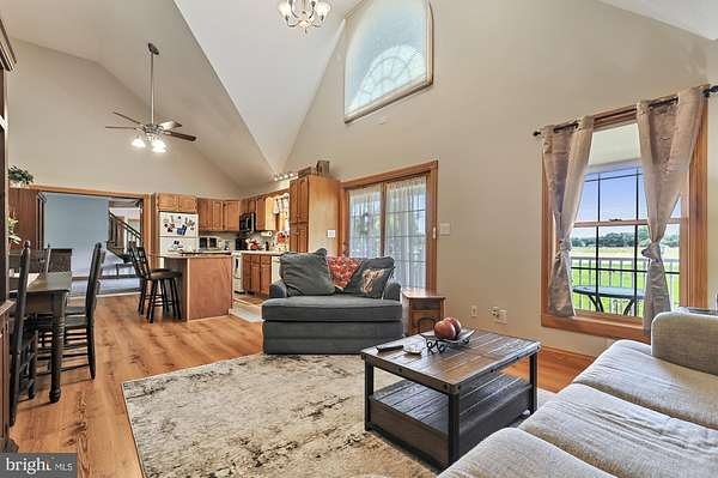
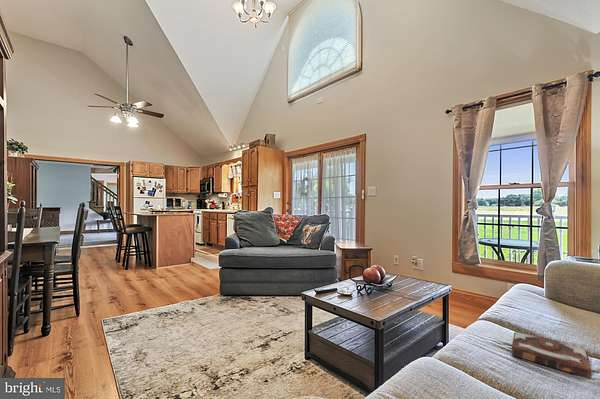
+ book [511,331,593,380]
